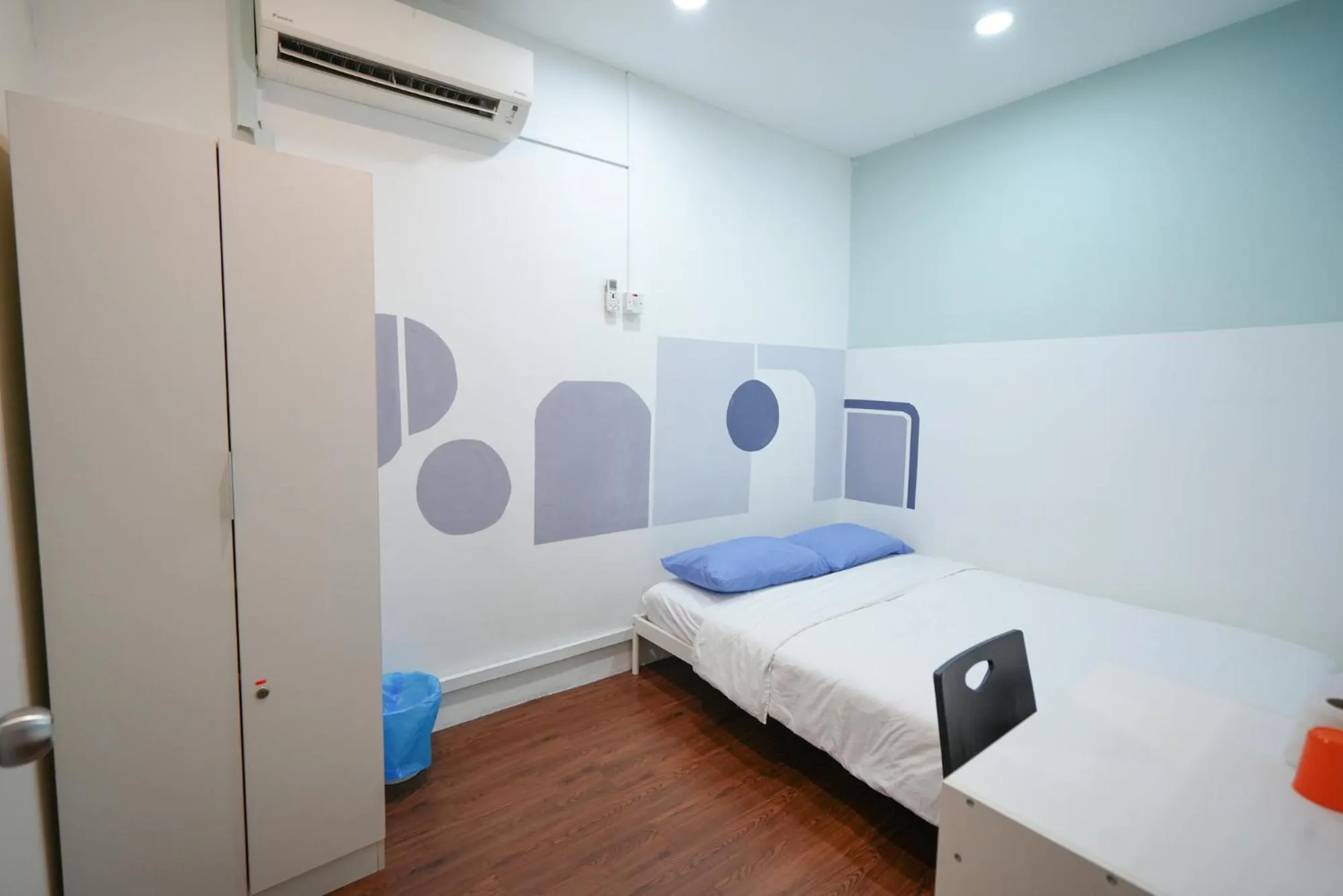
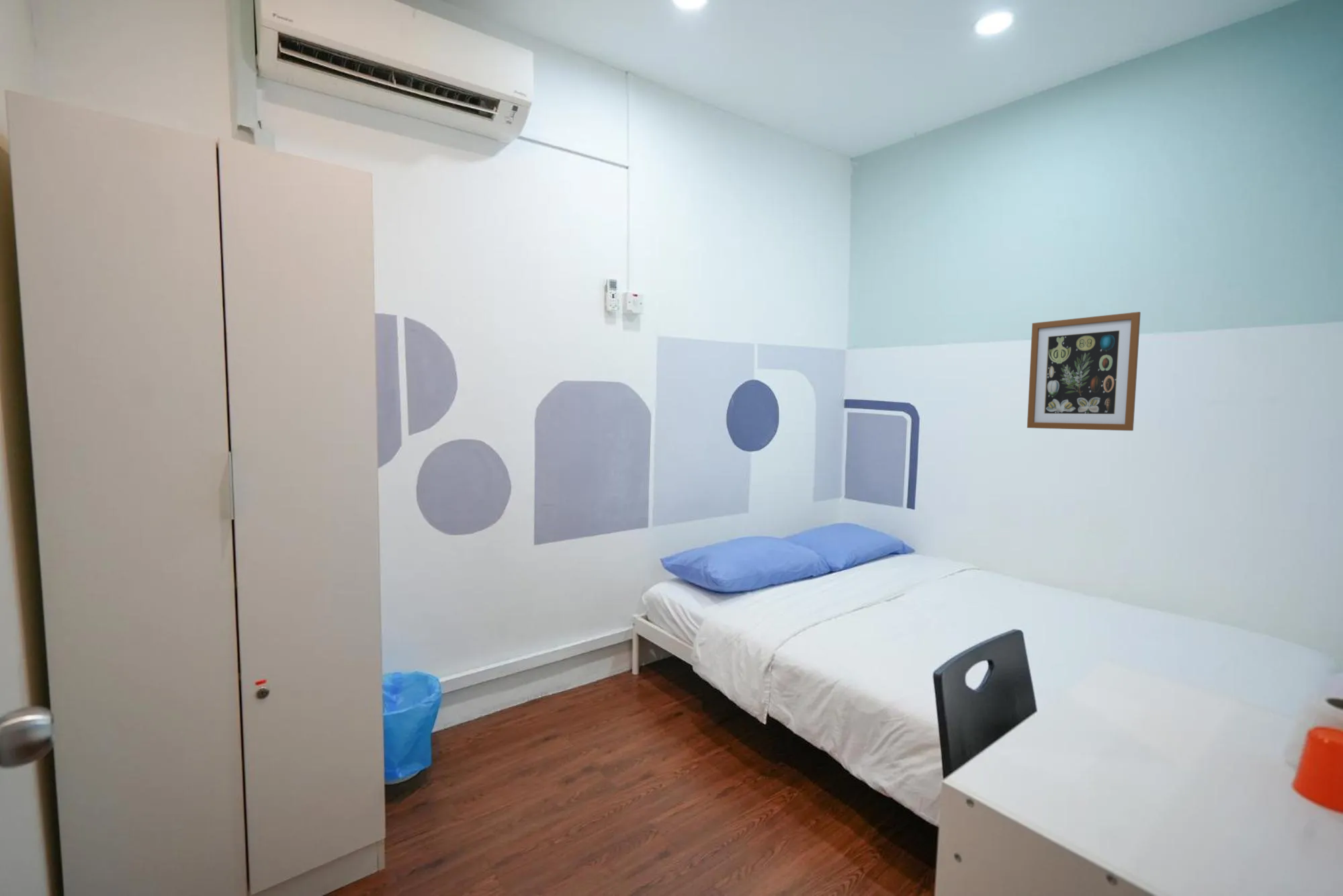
+ wall art [1027,311,1141,431]
